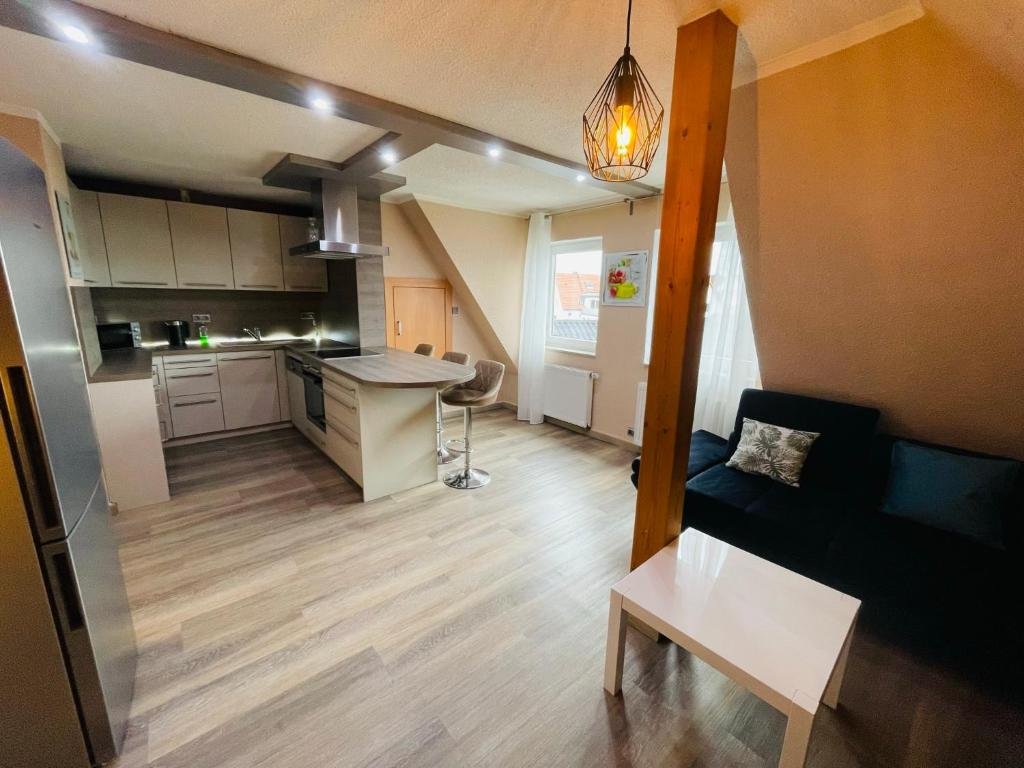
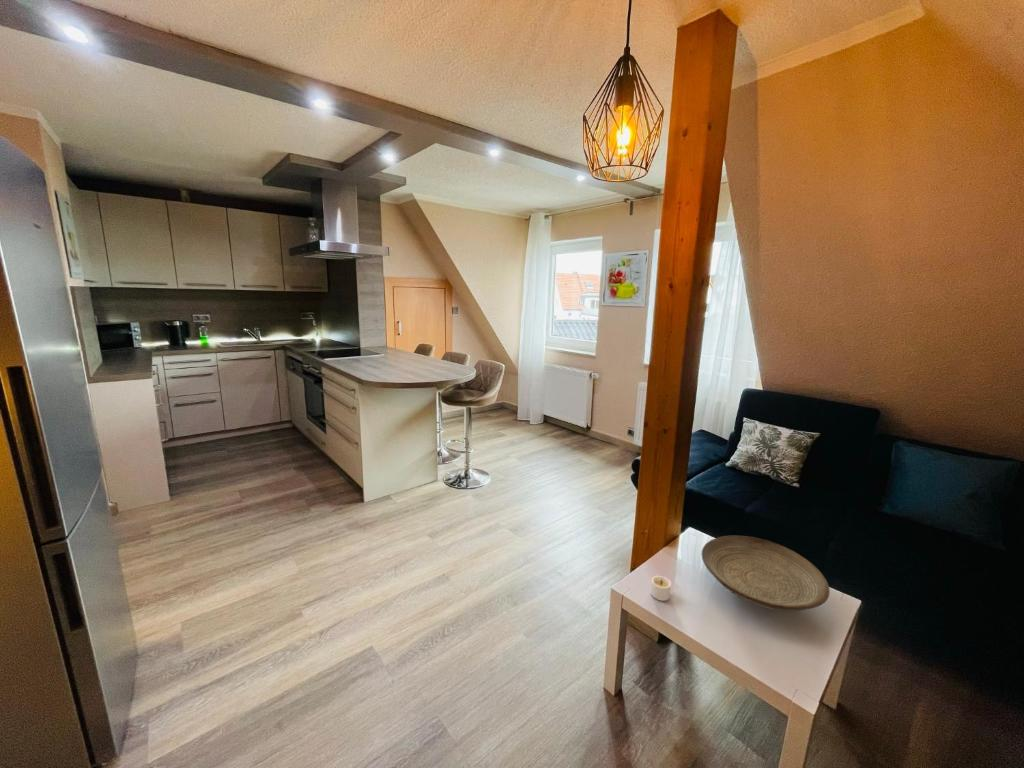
+ decorative bowl [701,535,831,612]
+ candle [650,575,672,602]
